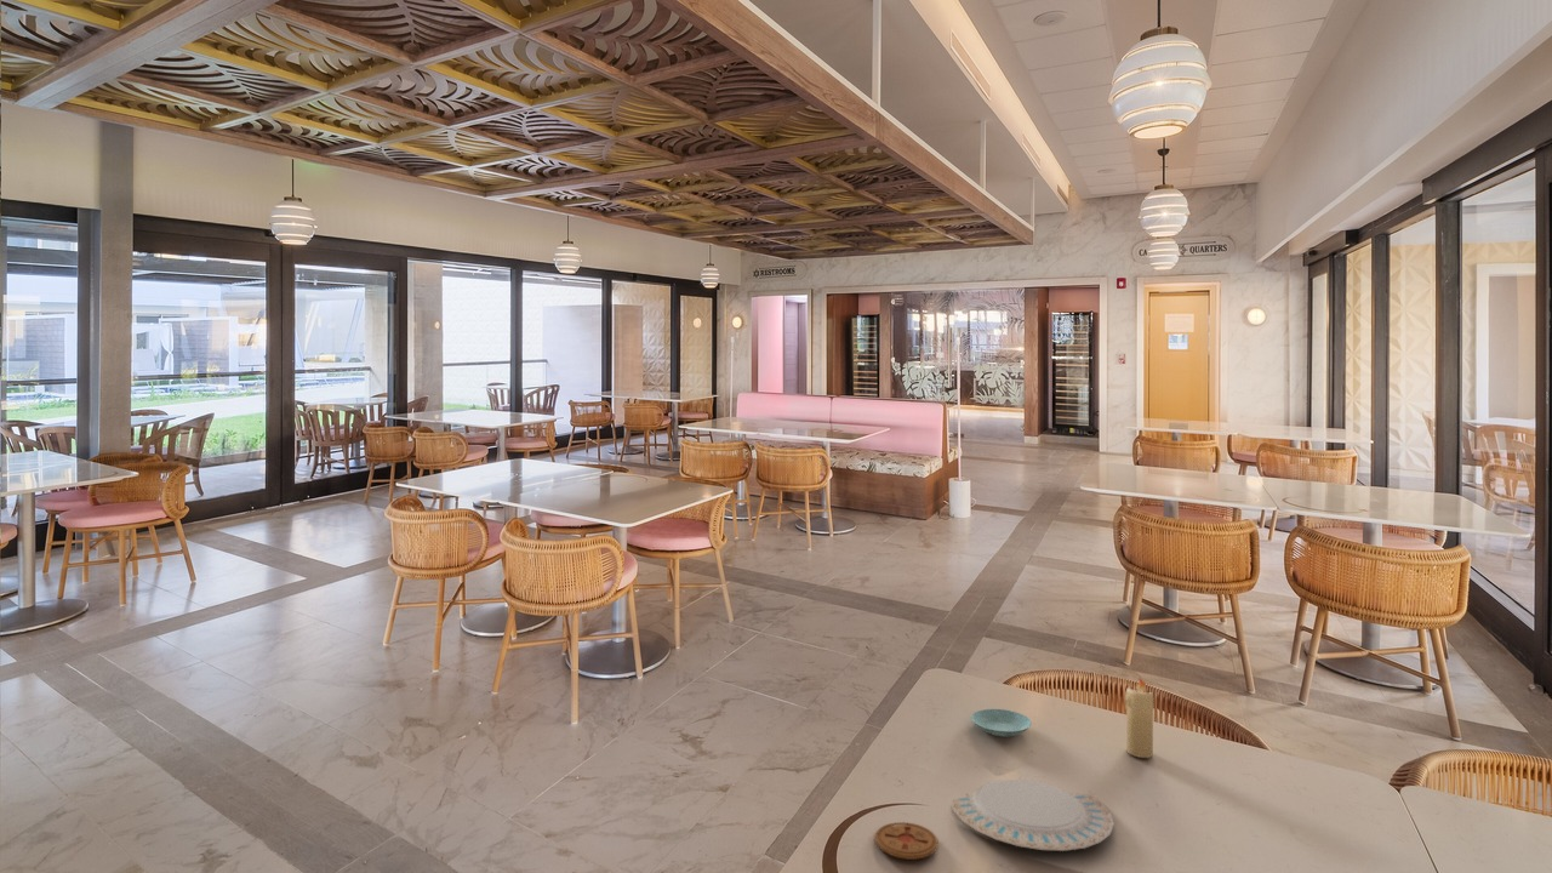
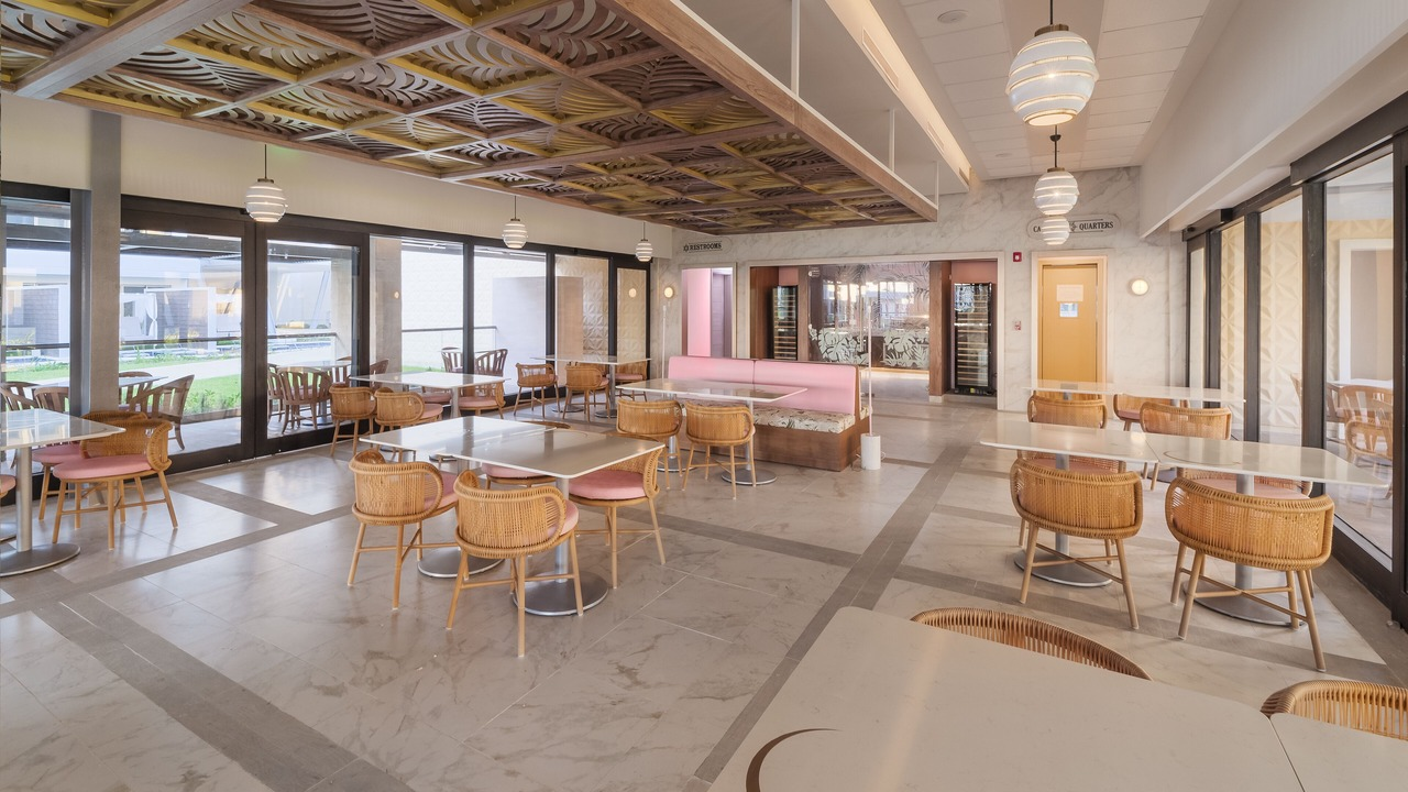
- saucer [970,708,1033,738]
- coaster [874,821,940,861]
- chinaware [949,778,1116,852]
- candle [1124,677,1156,759]
